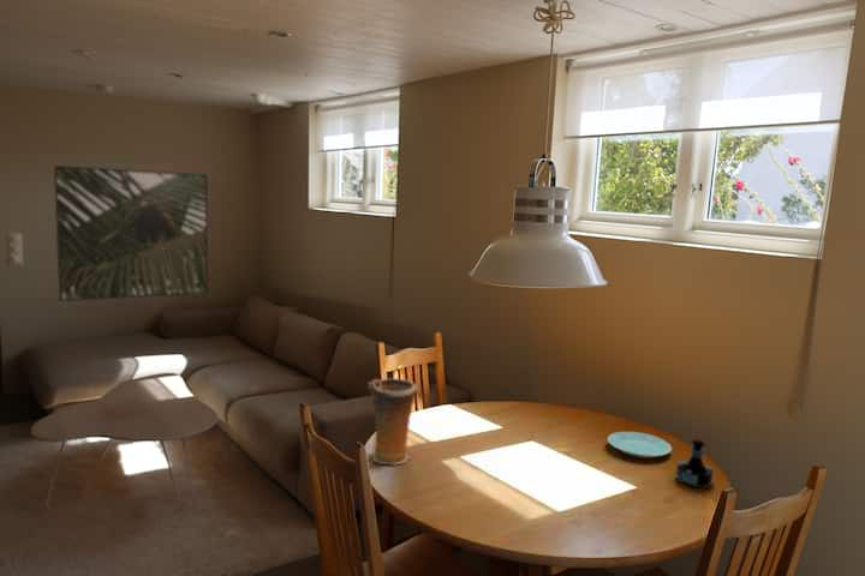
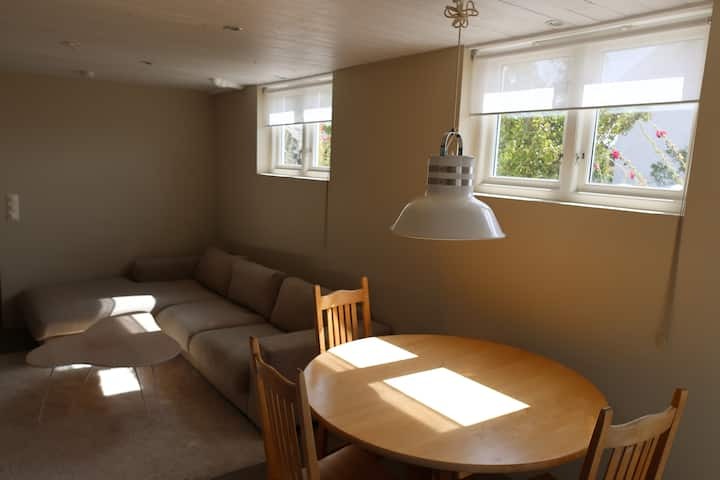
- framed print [53,164,209,302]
- plate [607,431,673,460]
- vase [366,377,418,466]
- tequila bottle [674,437,715,490]
